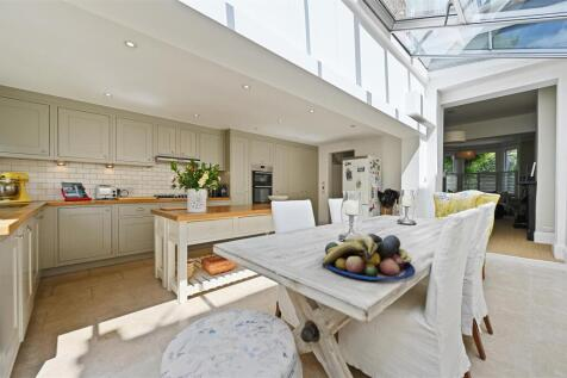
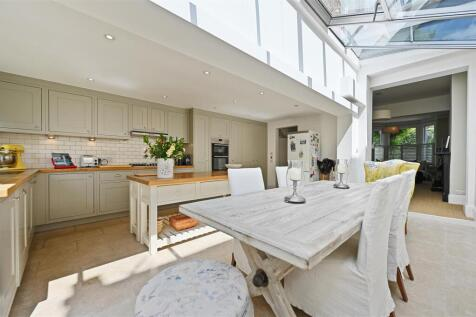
- fruit bowl [322,233,417,281]
